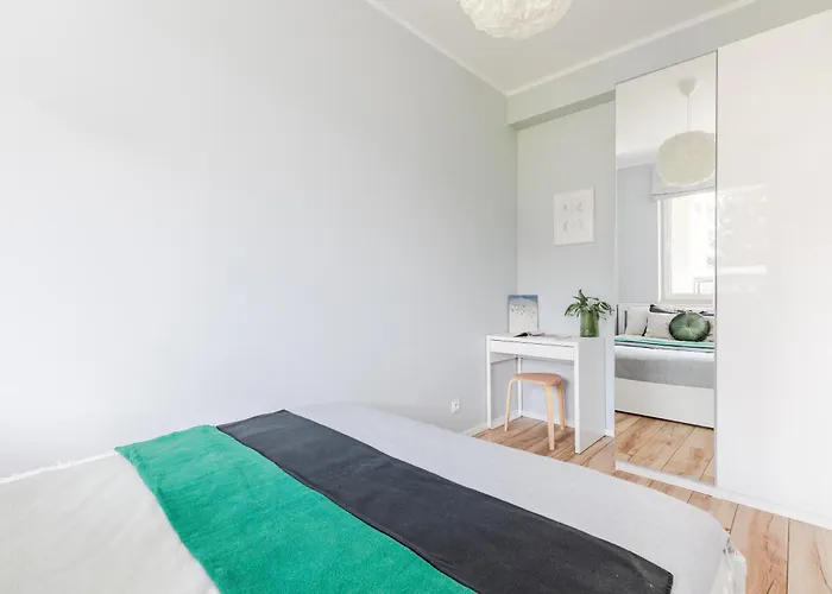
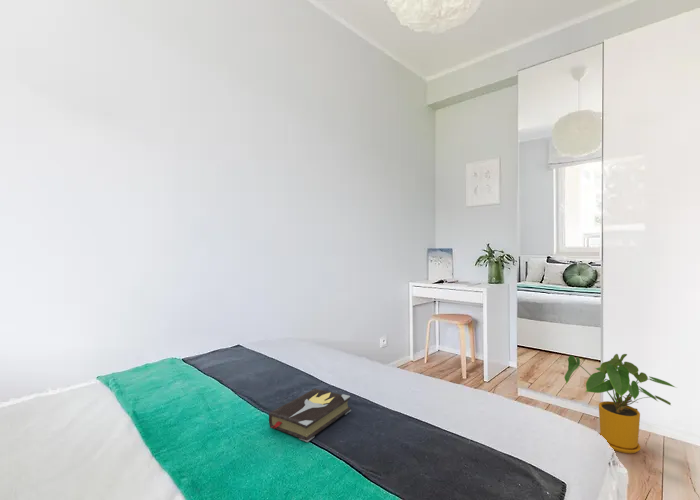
+ house plant [563,353,678,455]
+ hardback book [268,388,352,443]
